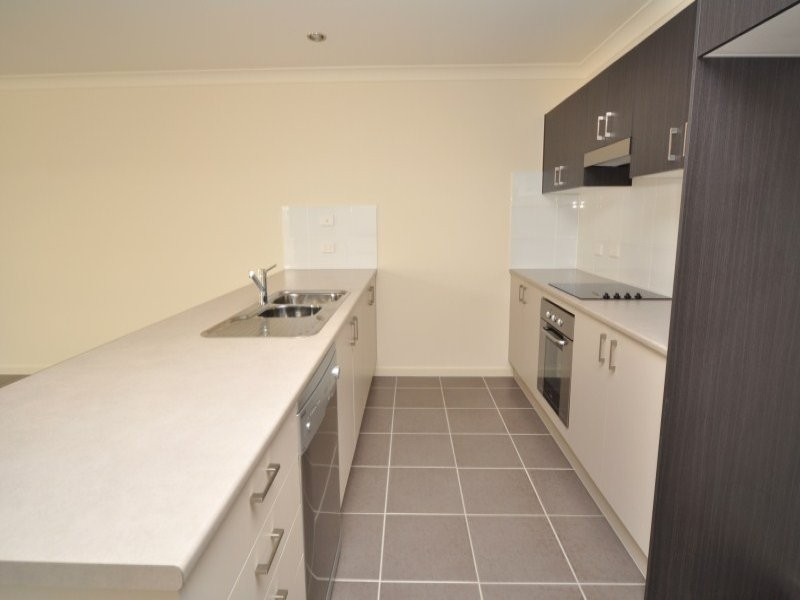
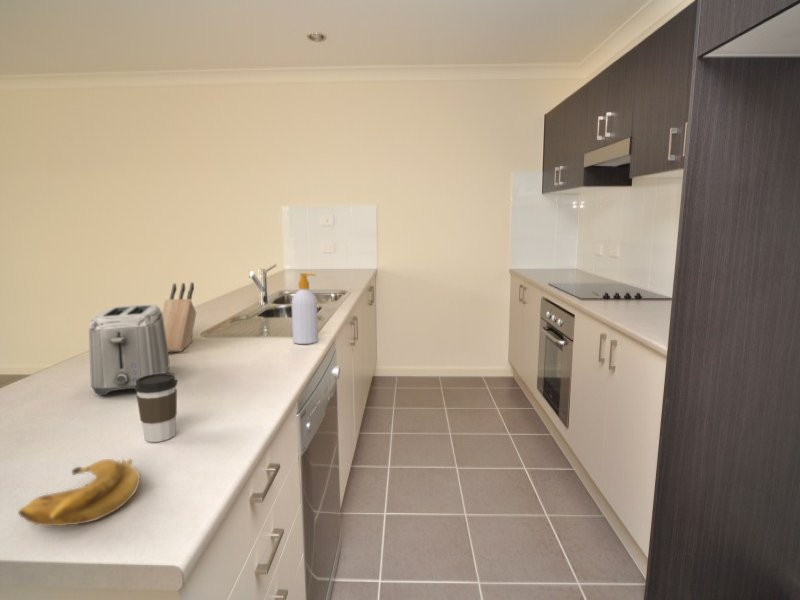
+ toaster [88,304,170,396]
+ soap bottle [291,272,319,345]
+ coffee cup [134,372,179,443]
+ banana [17,458,141,527]
+ knife block [161,281,197,353]
